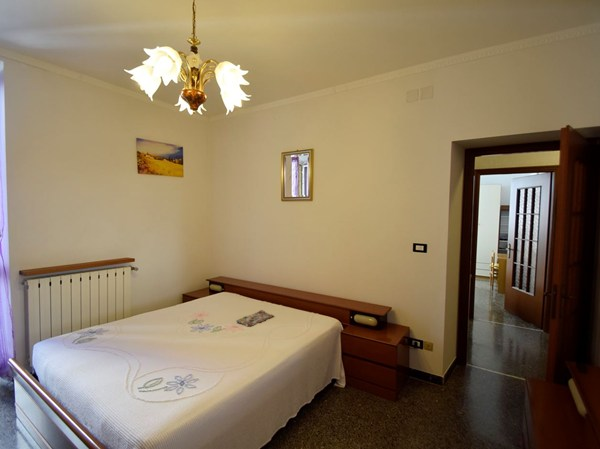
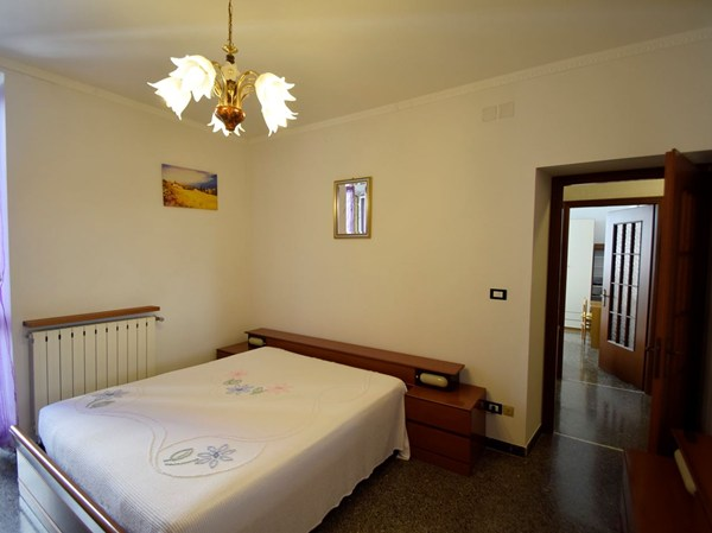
- magazine [235,309,275,328]
